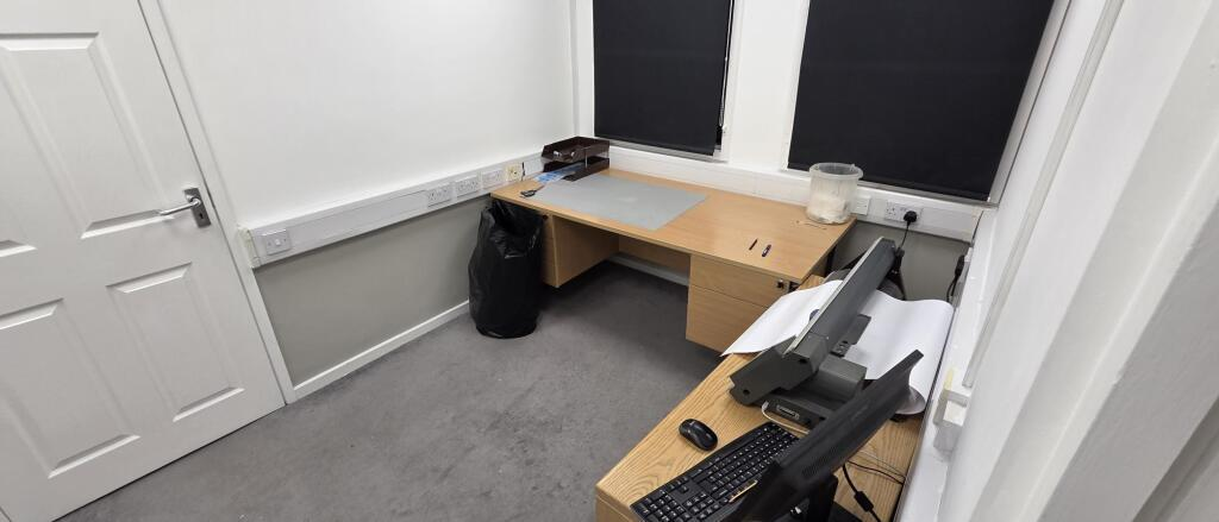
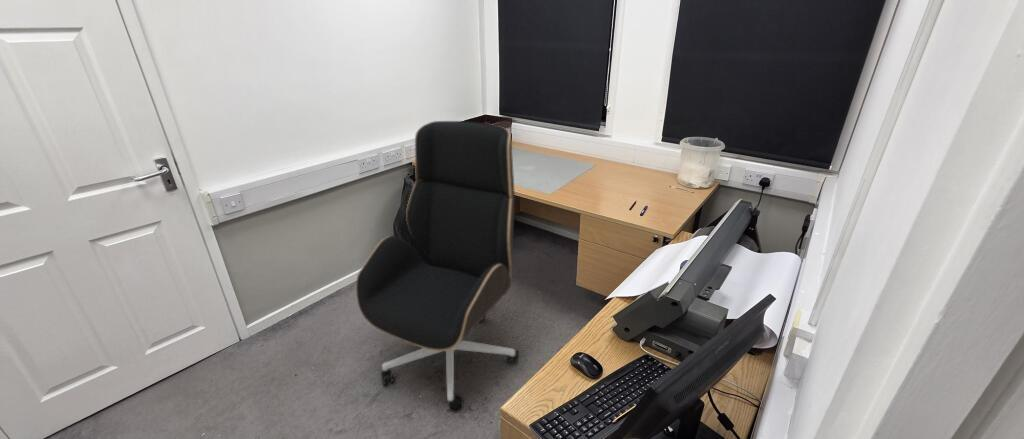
+ office chair [355,120,520,413]
